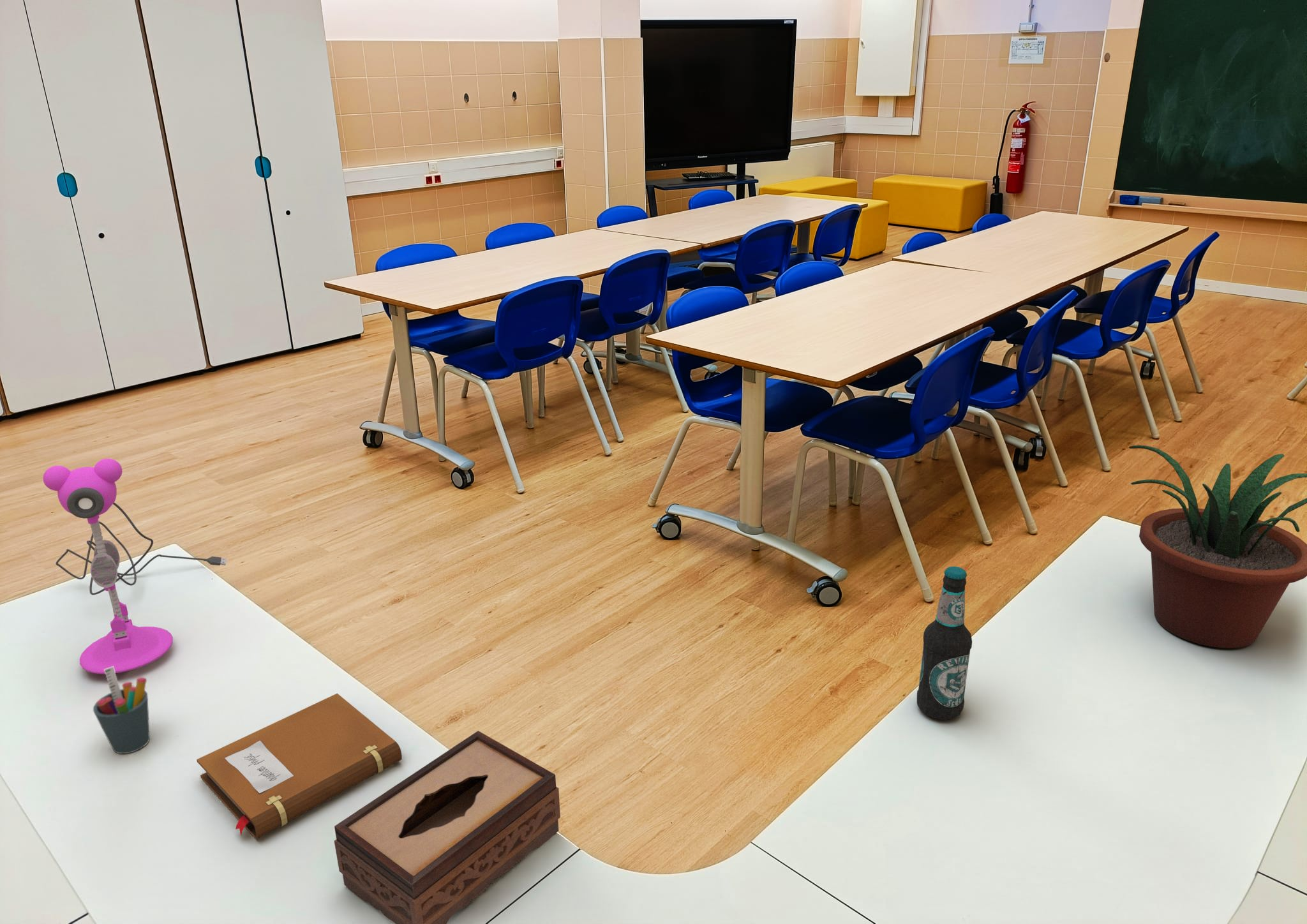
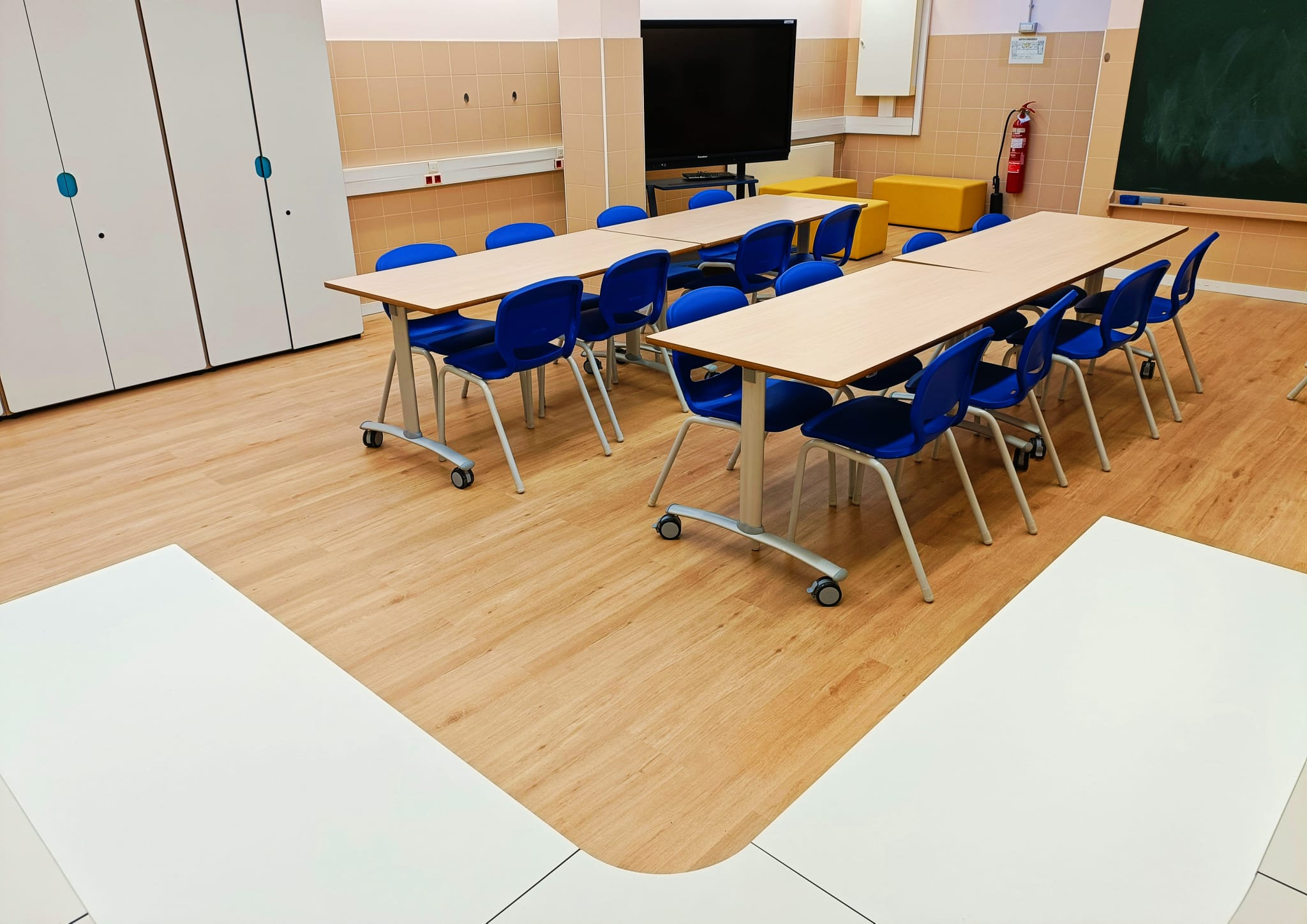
- notebook [196,692,403,840]
- bottle [916,566,973,720]
- tissue box [334,730,561,924]
- potted plant [1128,445,1307,649]
- pen holder [93,666,151,754]
- desk lamp [42,458,227,674]
